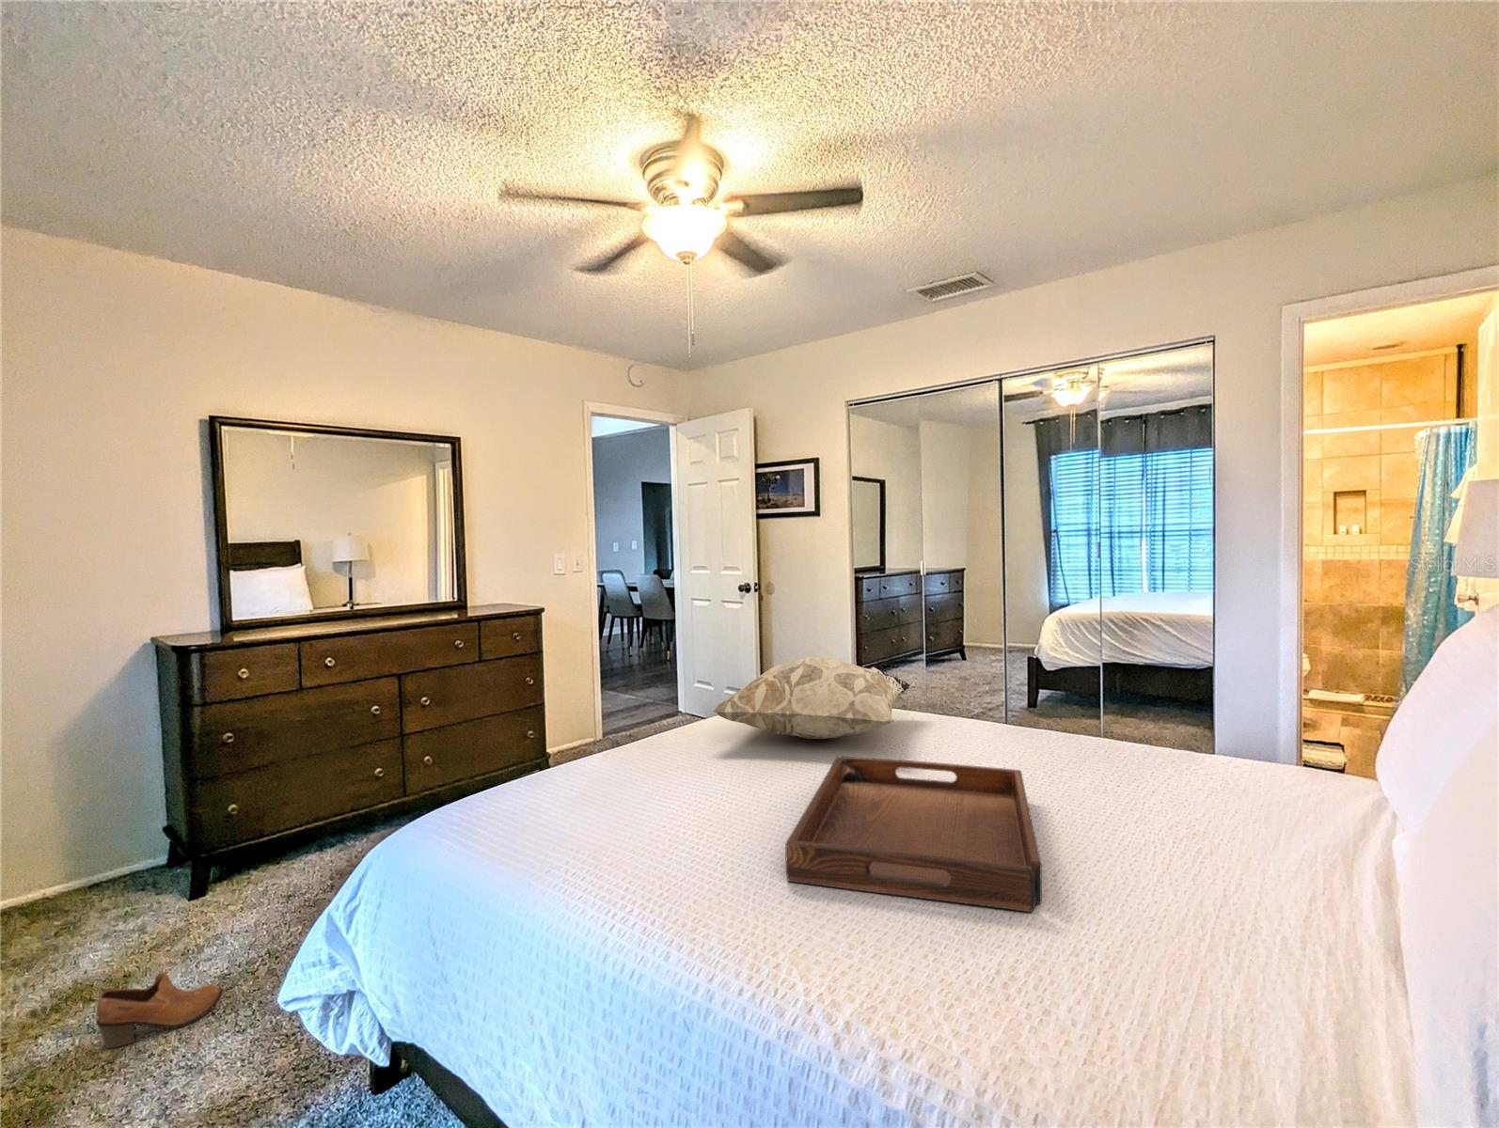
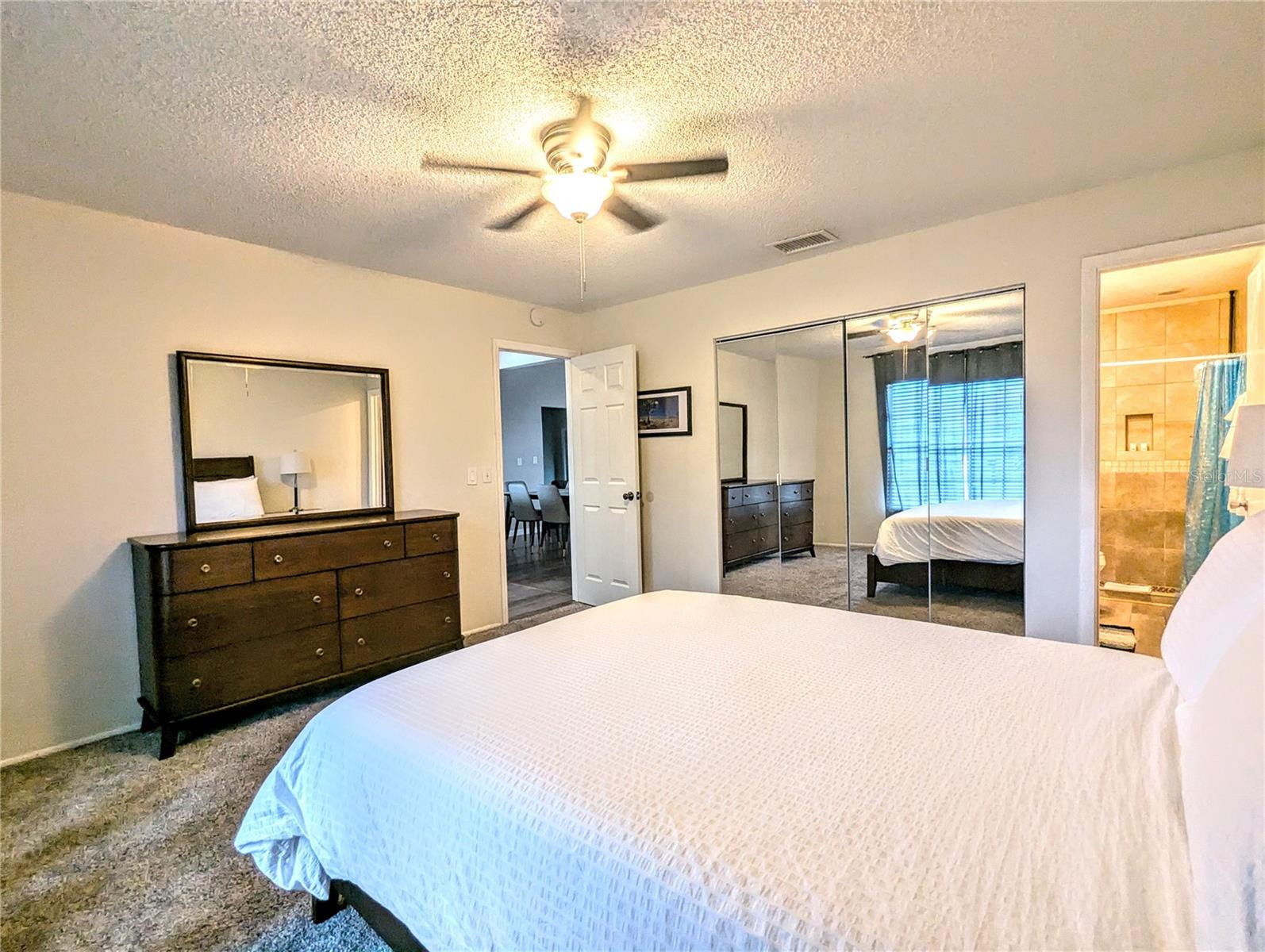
- decorative pillow [713,655,911,739]
- shoe [95,972,224,1049]
- serving tray [784,755,1043,912]
